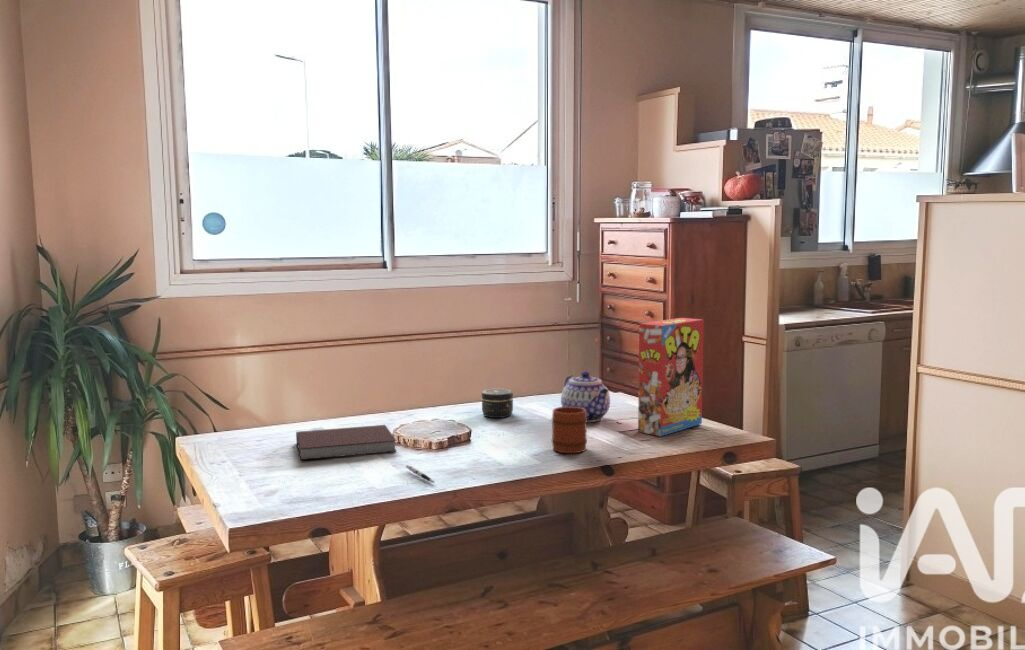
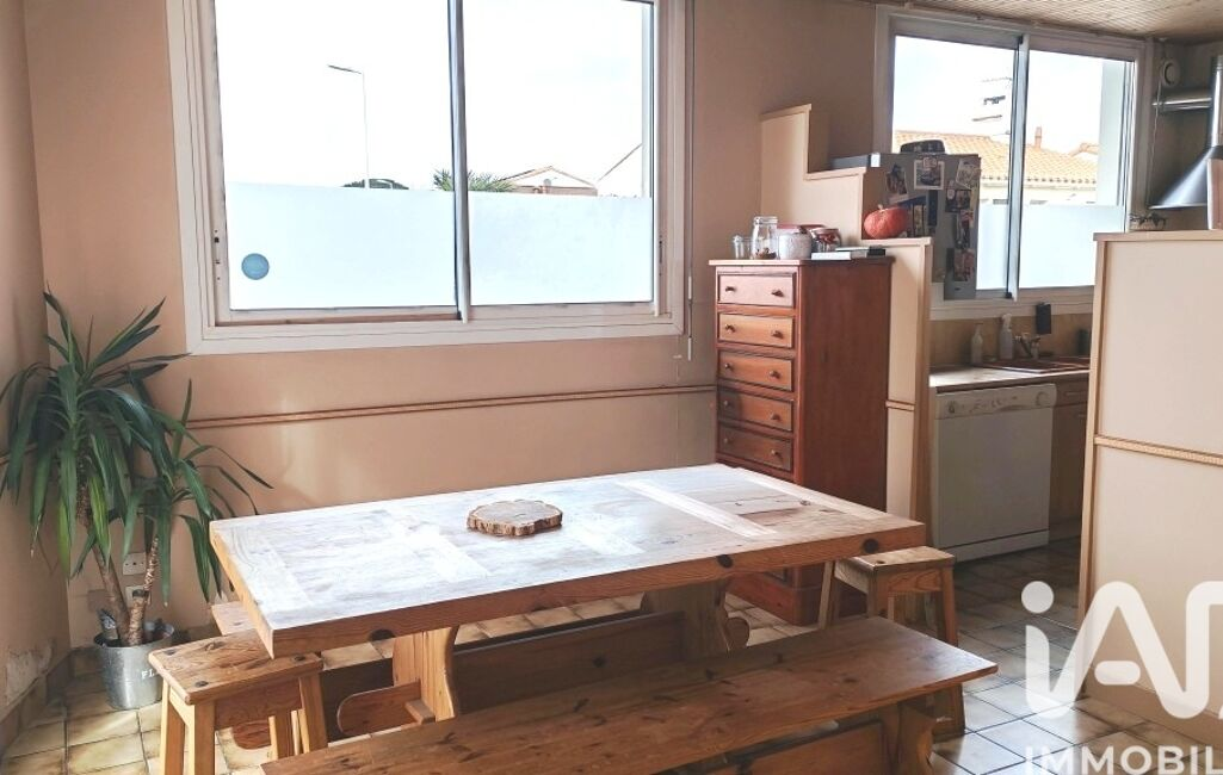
- pen [405,464,435,484]
- teapot [560,370,611,423]
- mug [551,406,588,454]
- jar [480,388,514,419]
- notebook [295,424,398,461]
- cereal box [637,317,705,437]
